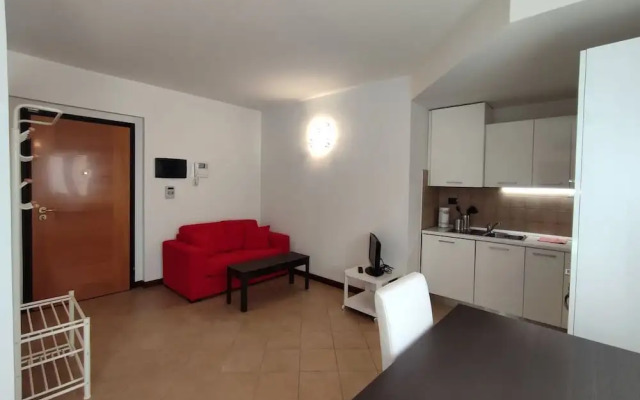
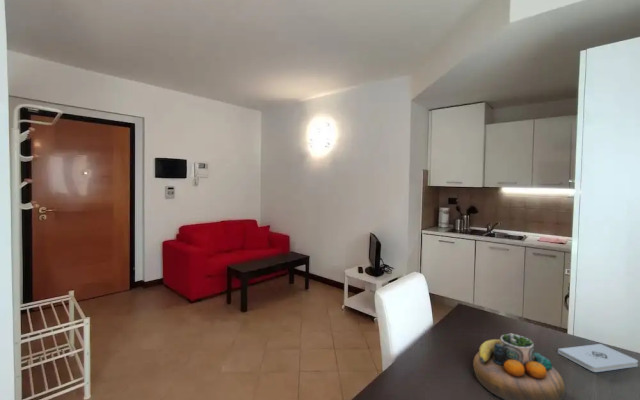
+ decorative bowl [472,332,566,400]
+ notepad [557,343,639,373]
